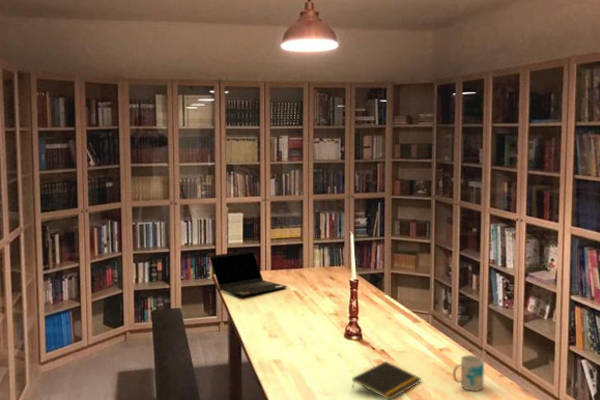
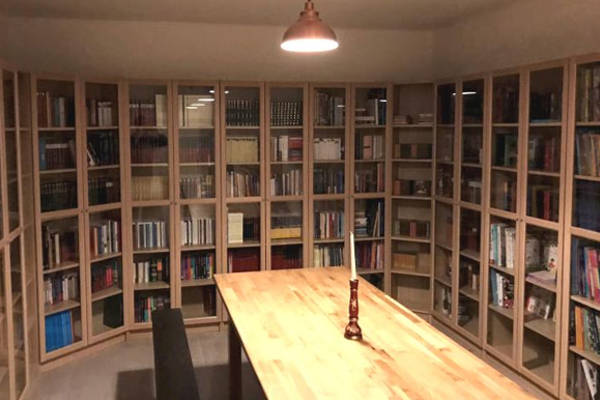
- laptop computer [208,249,288,297]
- mug [452,354,485,392]
- notepad [351,360,423,400]
